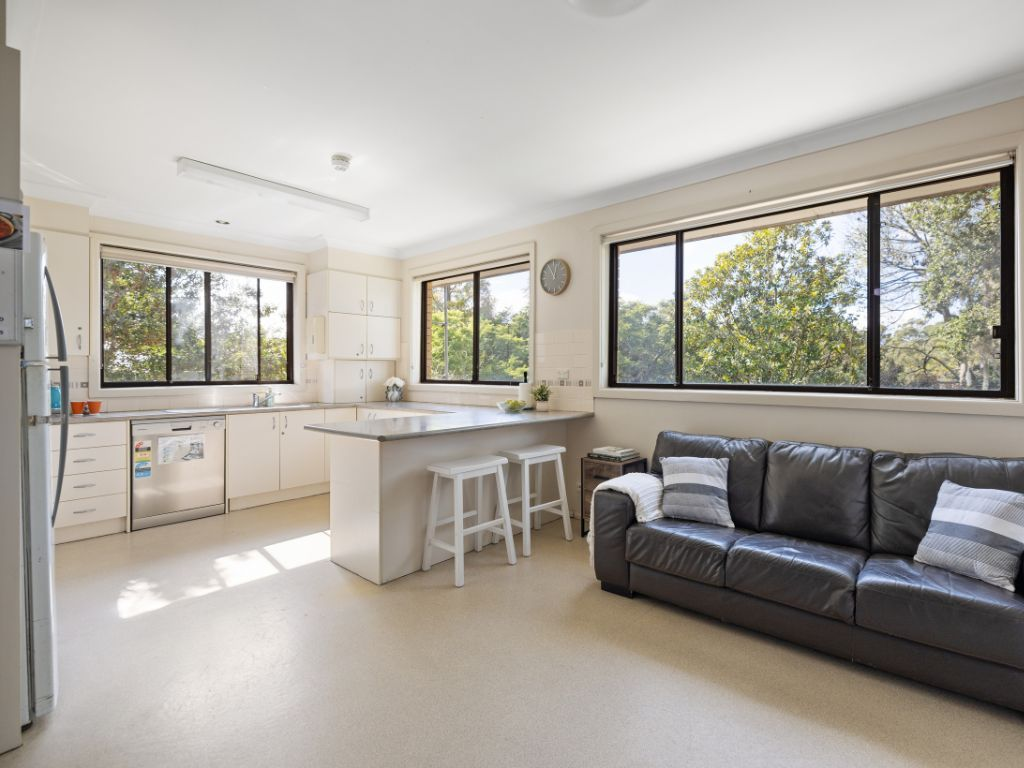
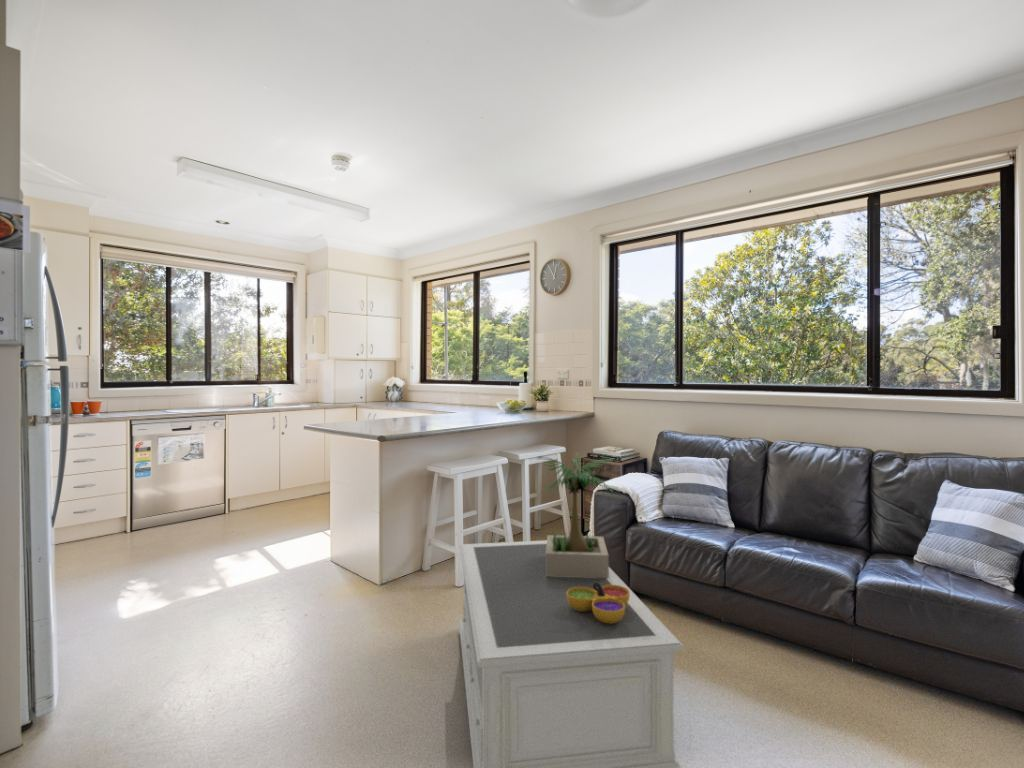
+ coffee table [458,539,686,768]
+ decorative bowl [567,582,630,624]
+ potted plant [536,451,614,578]
